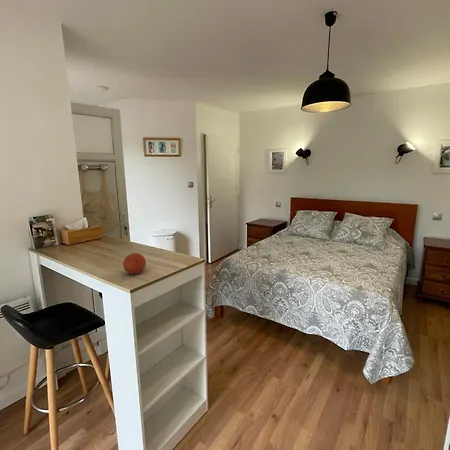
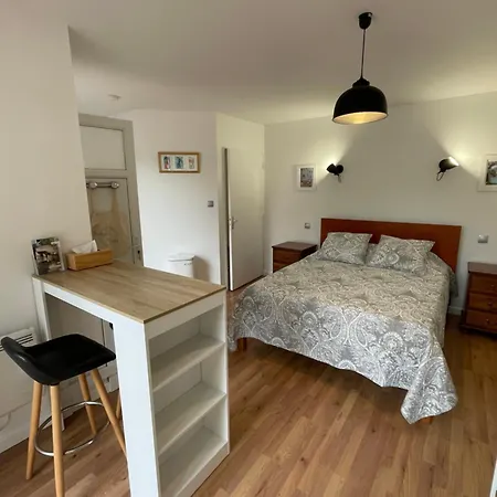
- fruit [122,252,147,275]
